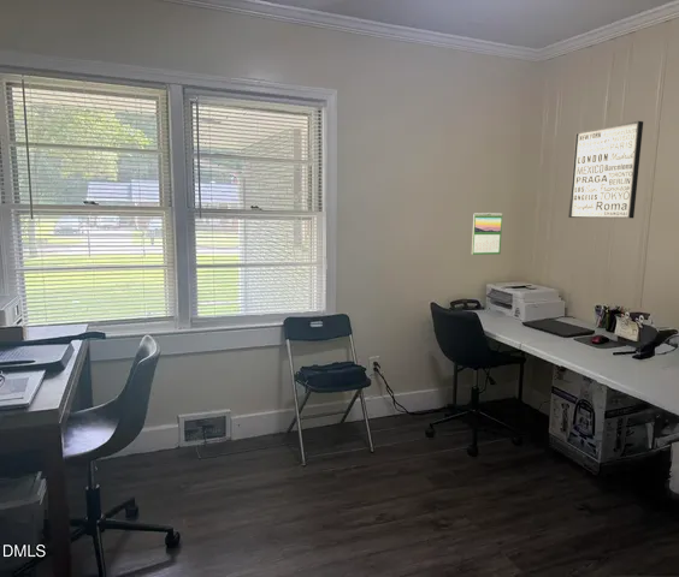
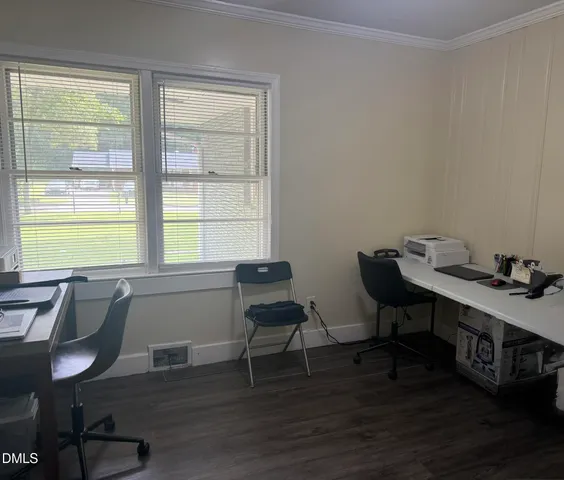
- wall art [567,120,644,219]
- calendar [471,212,503,256]
